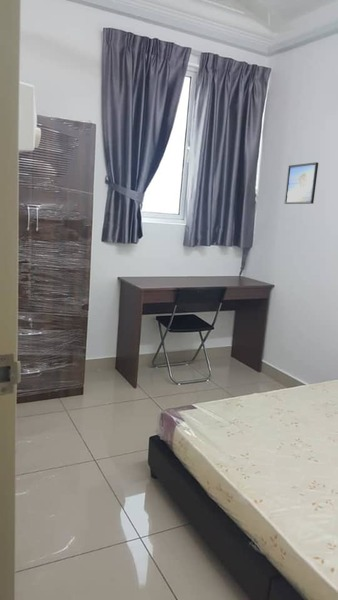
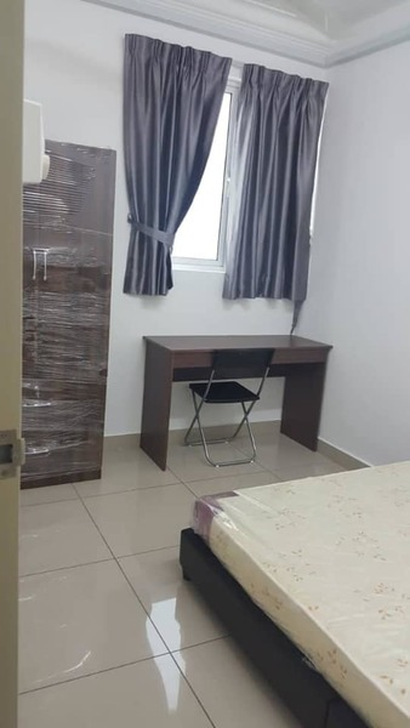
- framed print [284,161,319,205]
